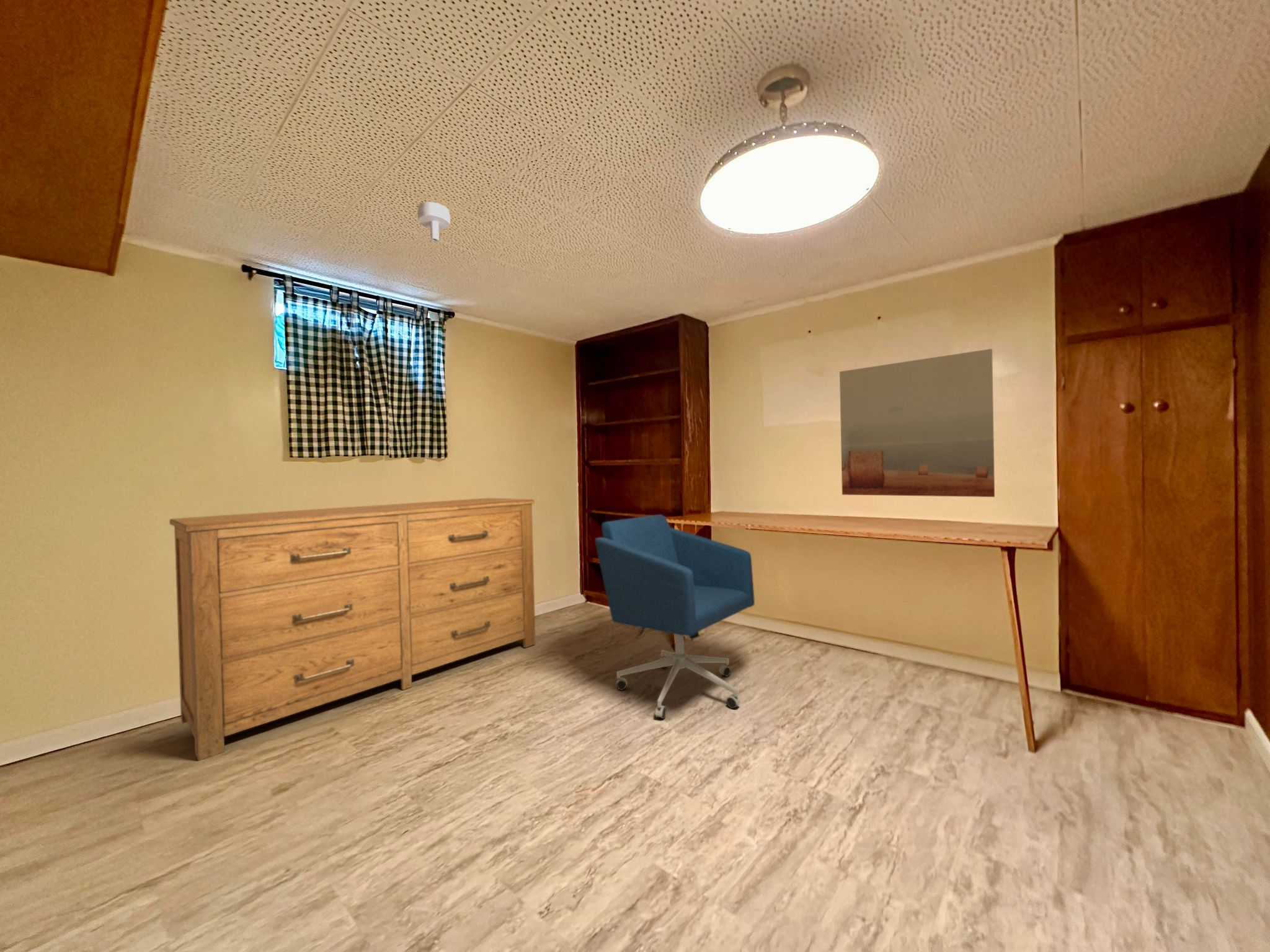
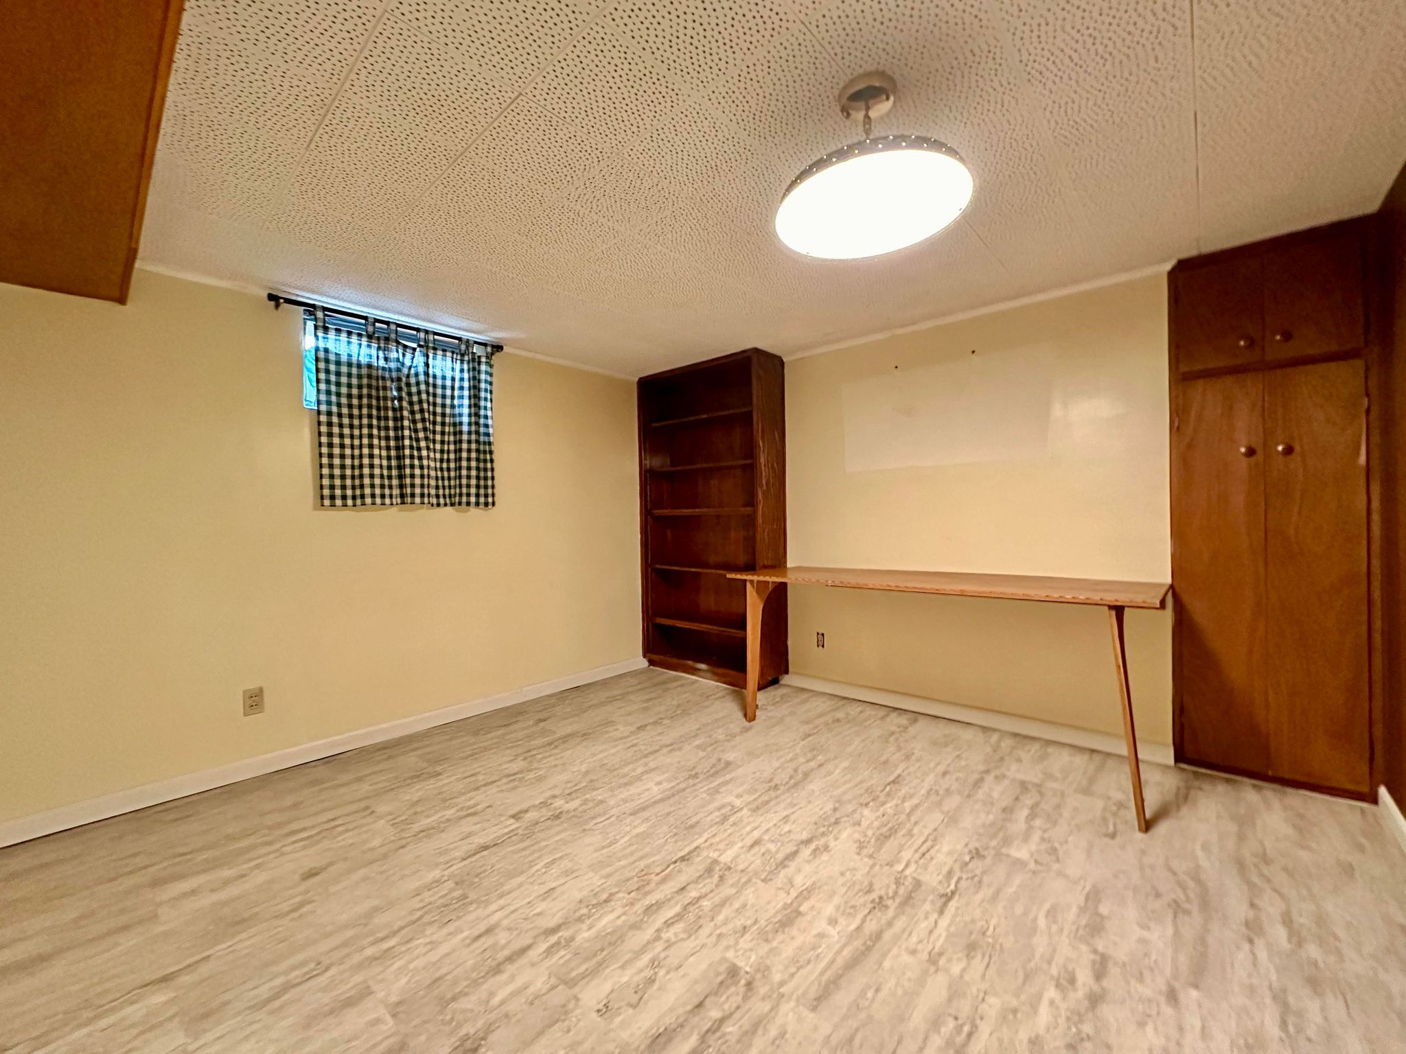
- wall art [839,348,995,498]
- dresser [169,497,536,762]
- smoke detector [417,201,451,242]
- office chair [595,514,755,720]
